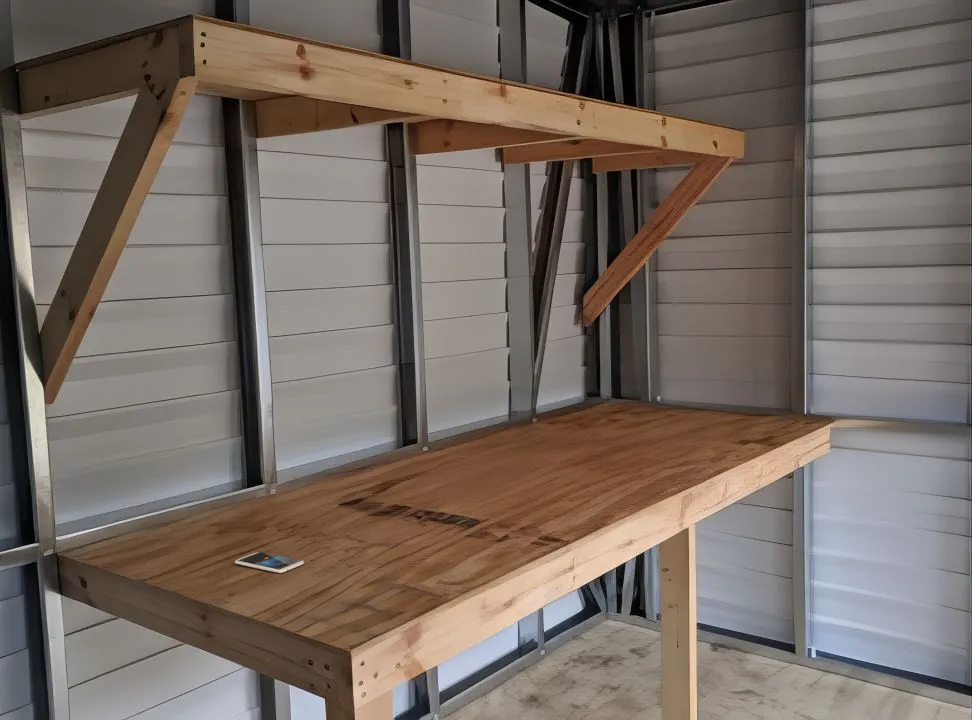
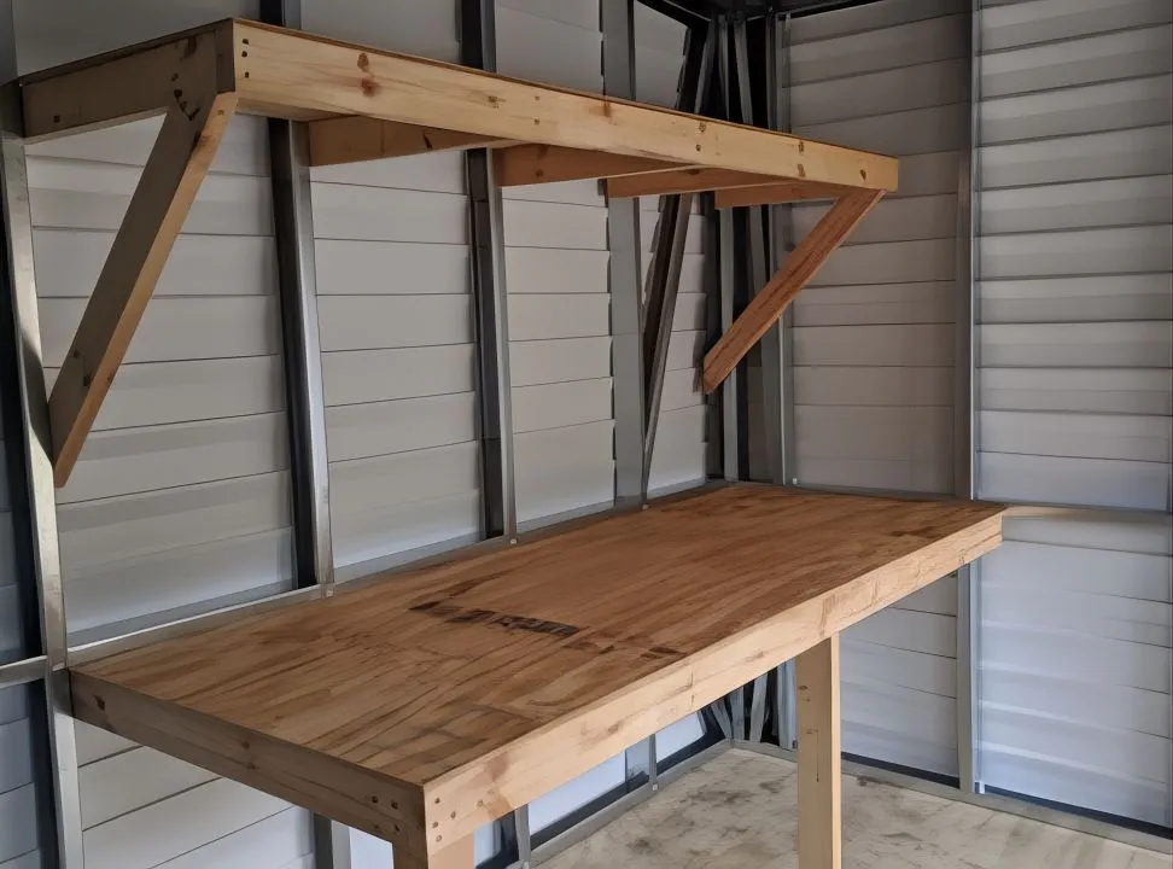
- smartphone [234,551,305,574]
